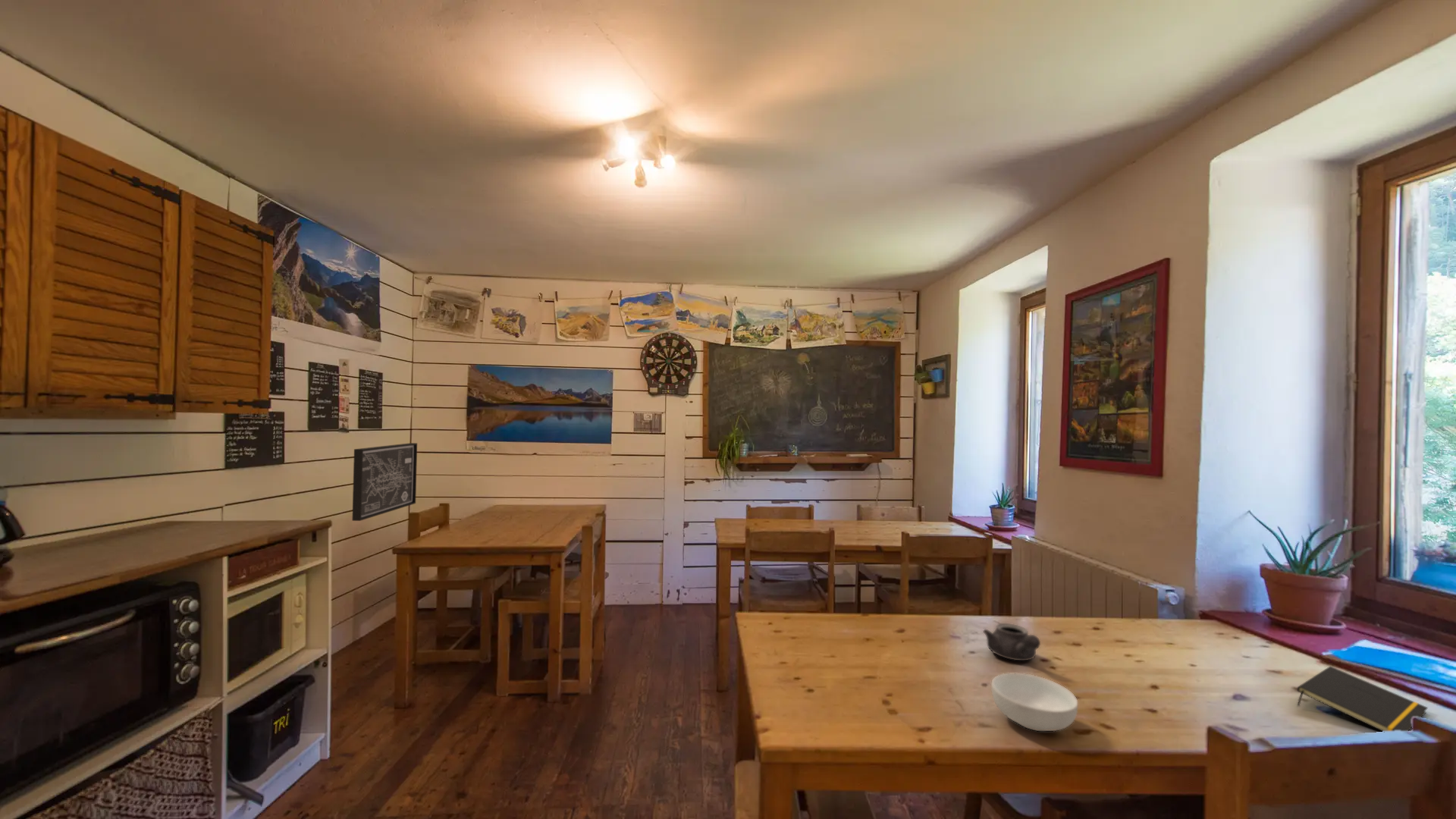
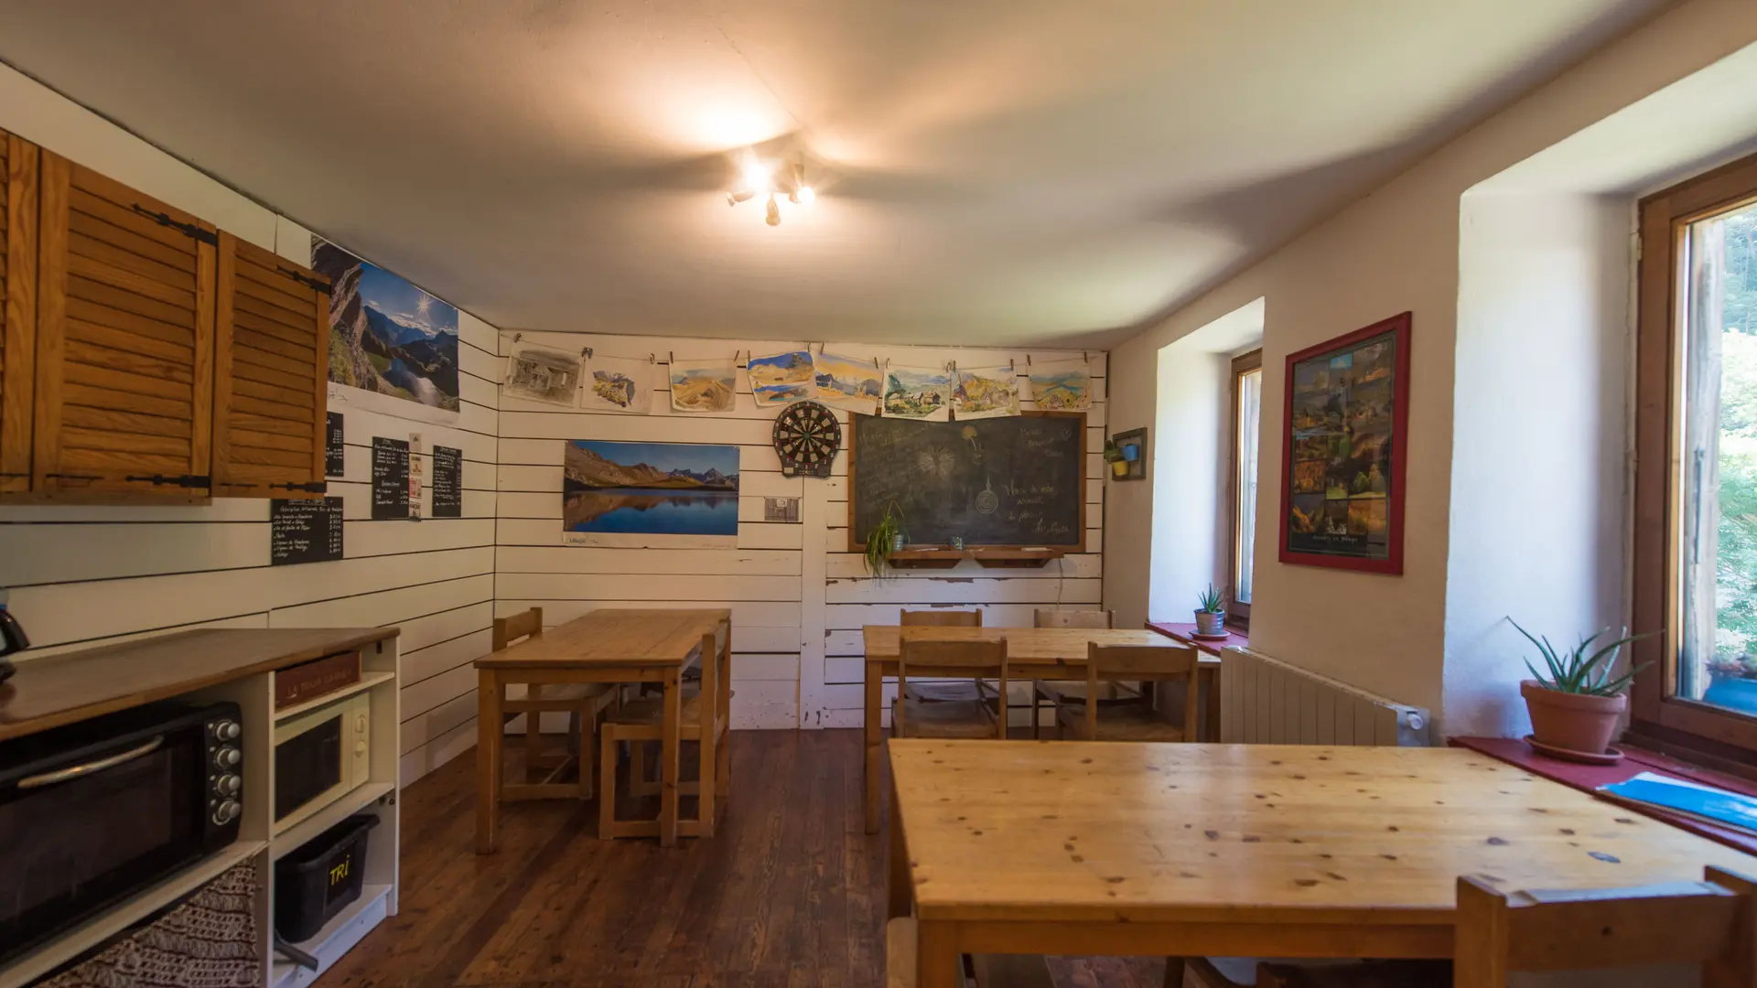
- teapot [982,623,1041,661]
- wall art [352,442,418,522]
- notepad [1296,665,1429,732]
- cereal bowl [990,673,1078,732]
